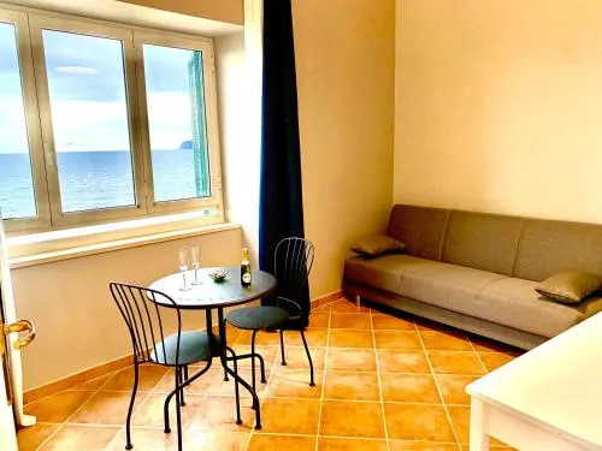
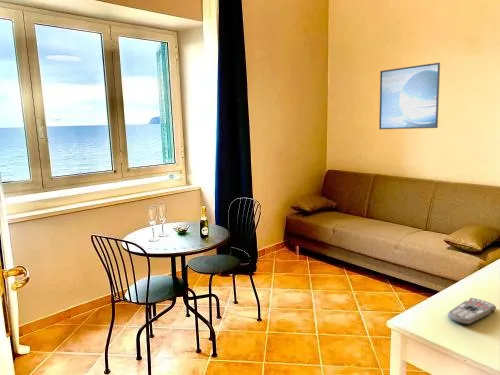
+ remote control [447,297,497,326]
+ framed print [378,62,441,130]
